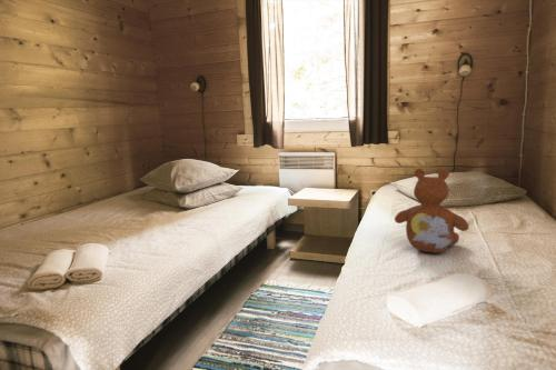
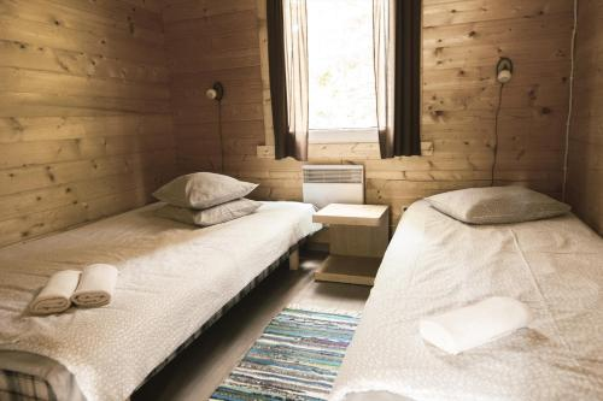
- teddy bear [394,168,470,254]
